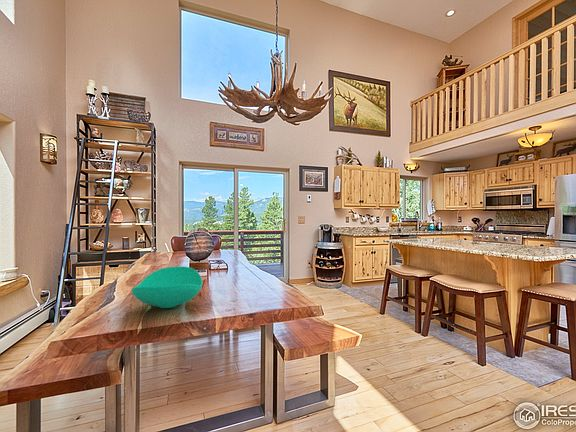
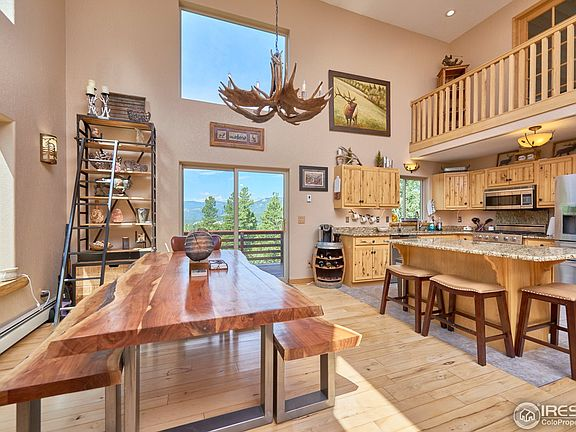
- table top decor [131,266,204,309]
